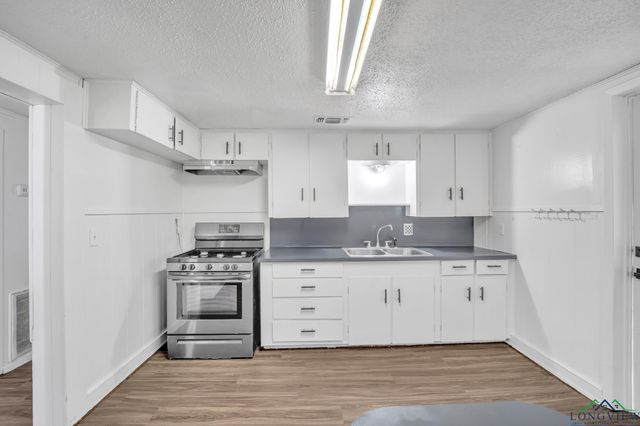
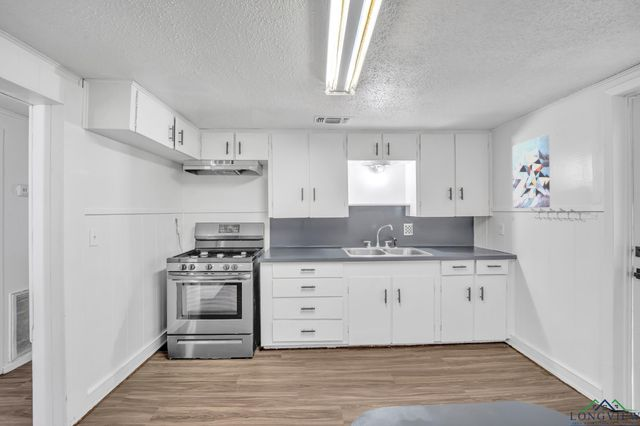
+ wall art [512,134,551,209]
